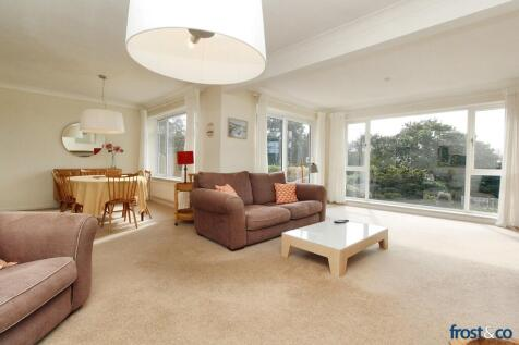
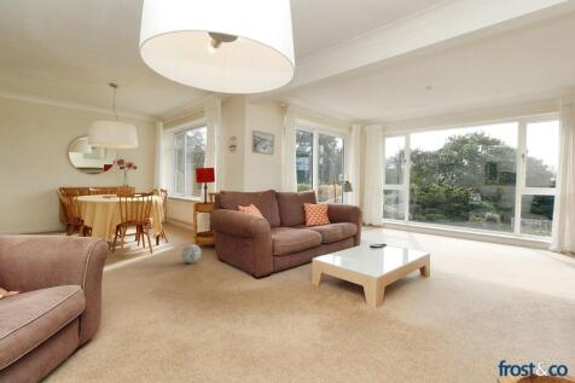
+ ball [180,243,202,265]
